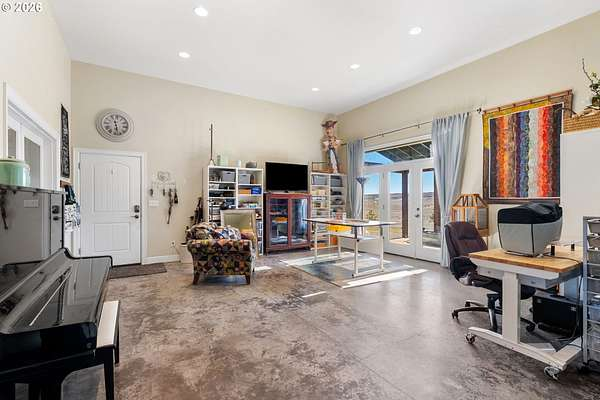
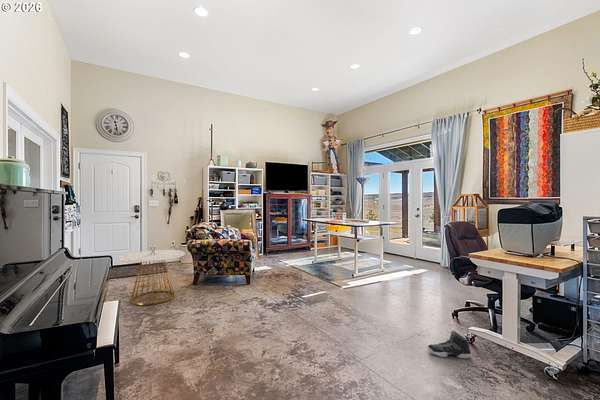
+ sneaker [426,330,472,359]
+ side table [118,244,186,307]
